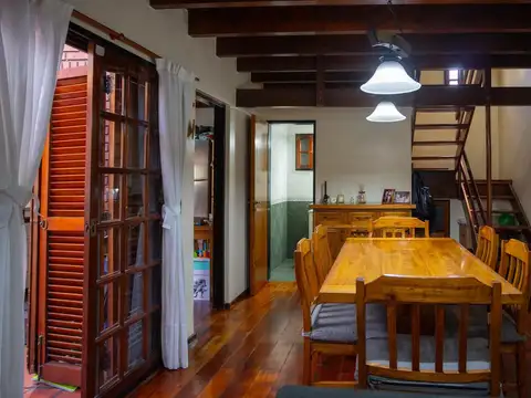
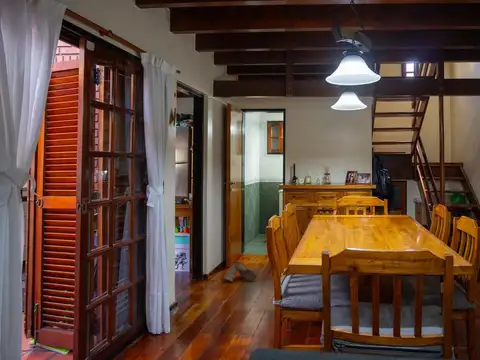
+ boots [223,261,258,283]
